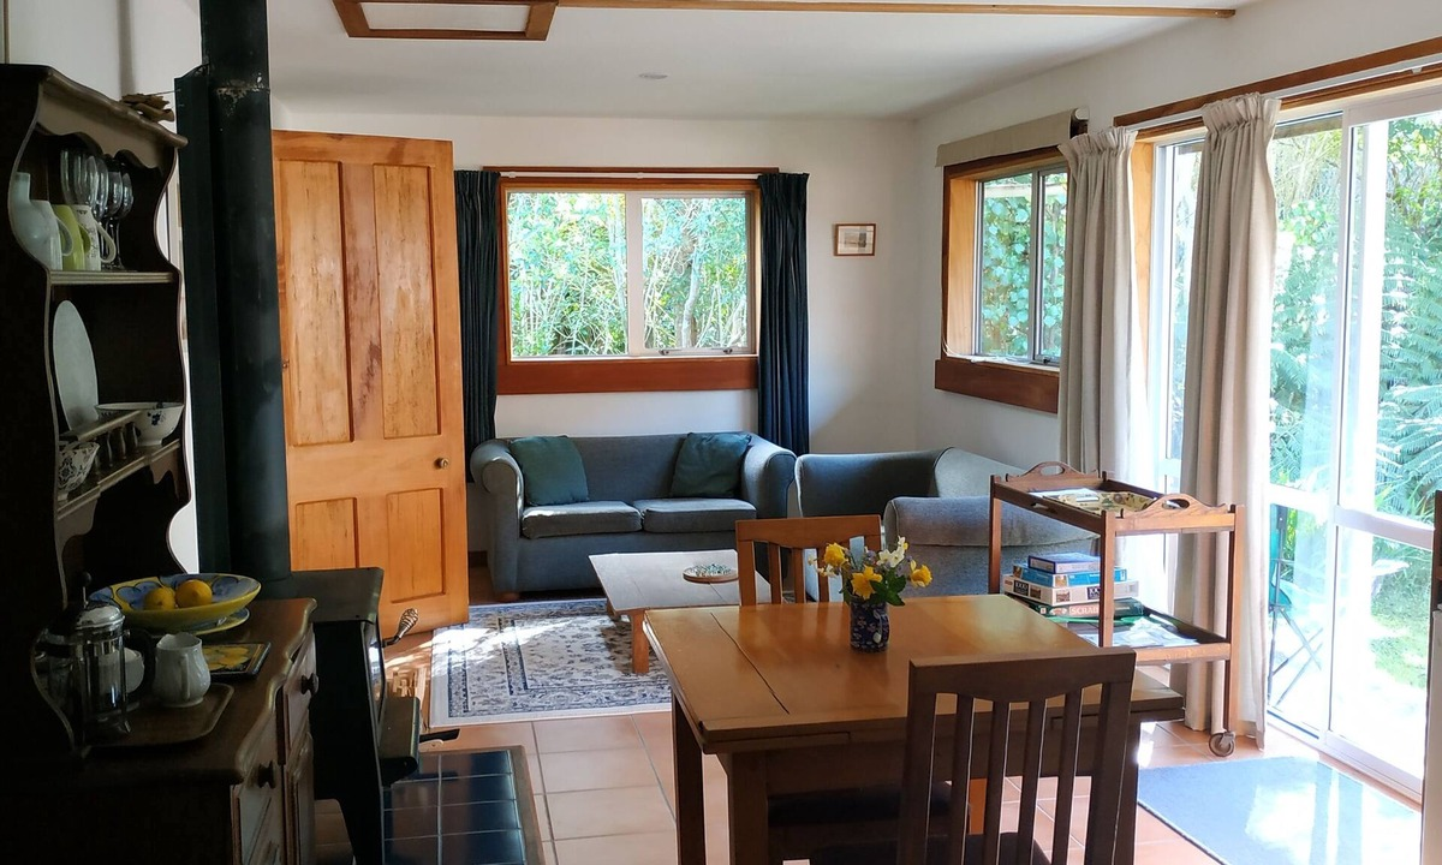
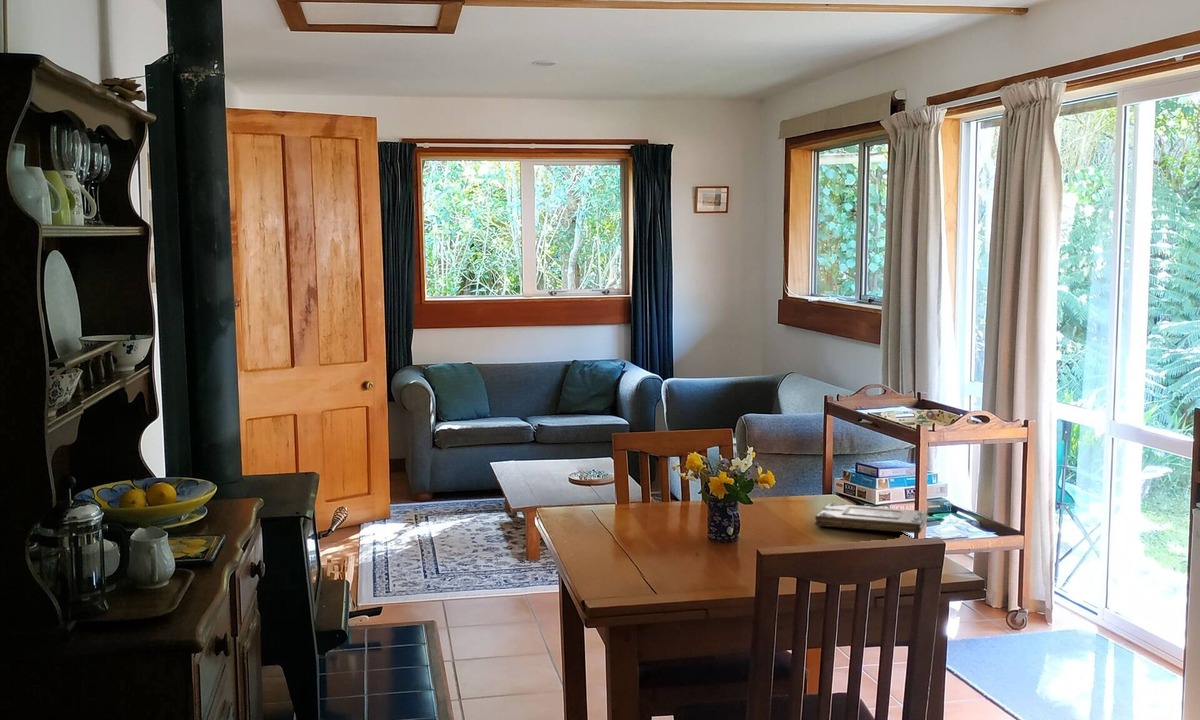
+ book [814,502,930,535]
